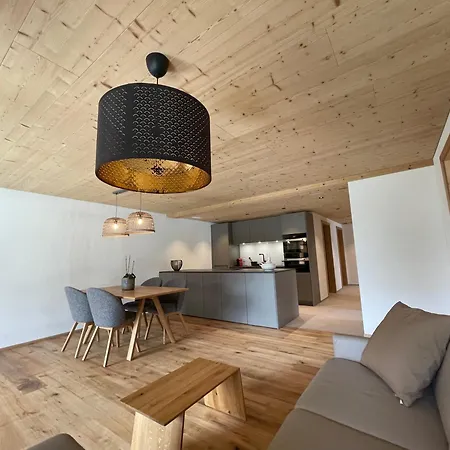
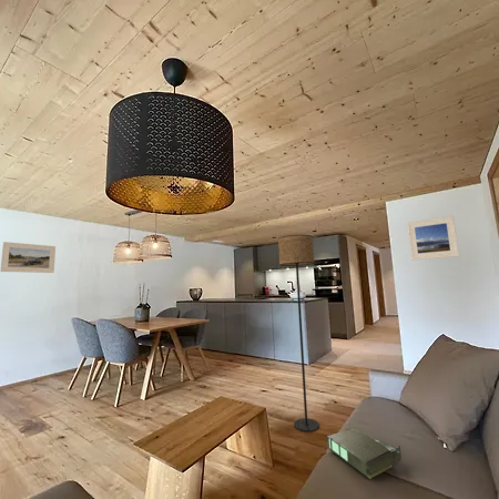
+ box [326,427,403,480]
+ floor lamp [277,234,320,432]
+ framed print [406,215,460,261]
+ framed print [0,241,57,274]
